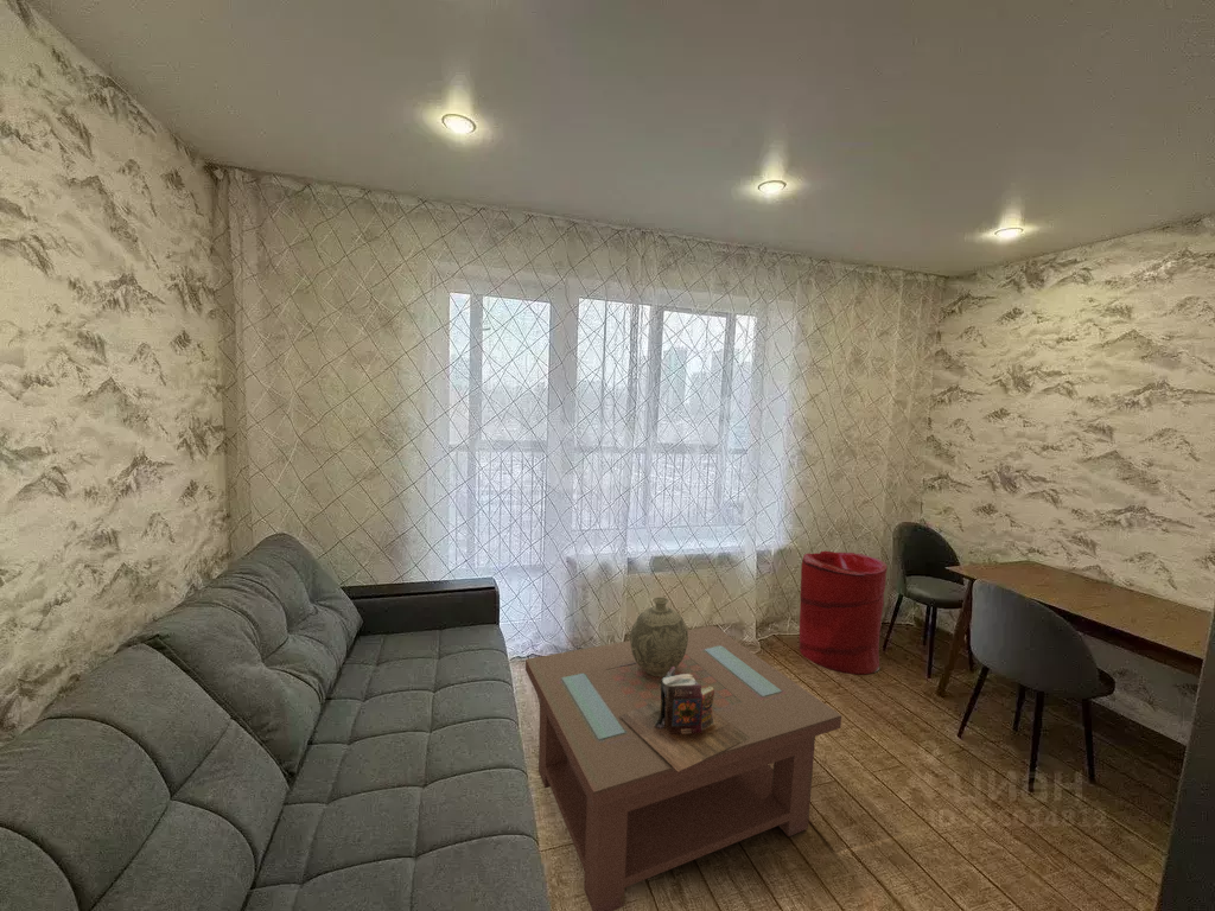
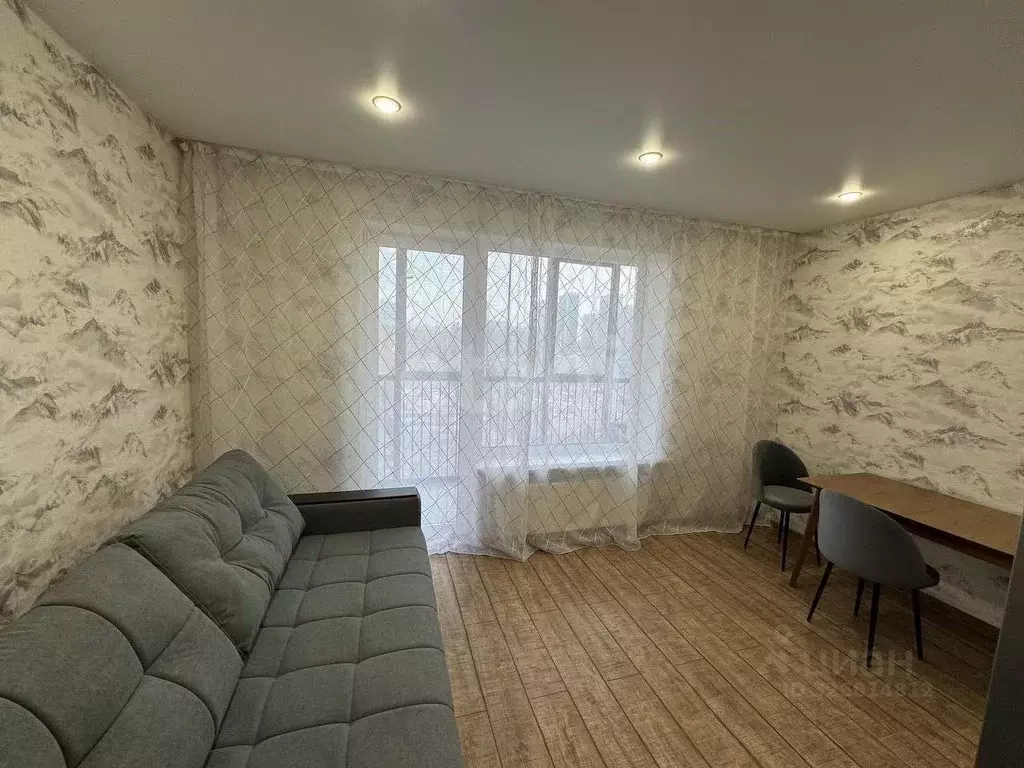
- decorative vase [629,595,688,676]
- books [619,667,750,772]
- coffee table [524,625,842,911]
- laundry hamper [799,550,889,675]
